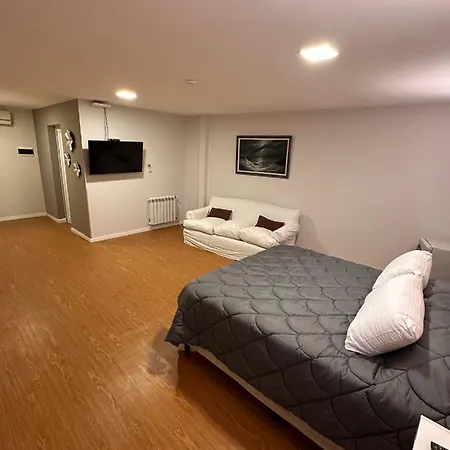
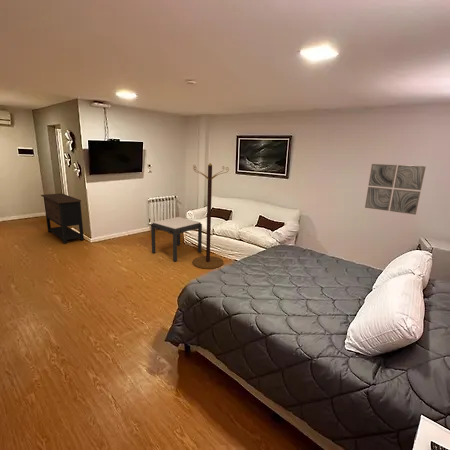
+ coat rack [192,162,230,270]
+ wall art [364,163,427,216]
+ dresser [40,193,85,244]
+ side table [150,216,203,262]
